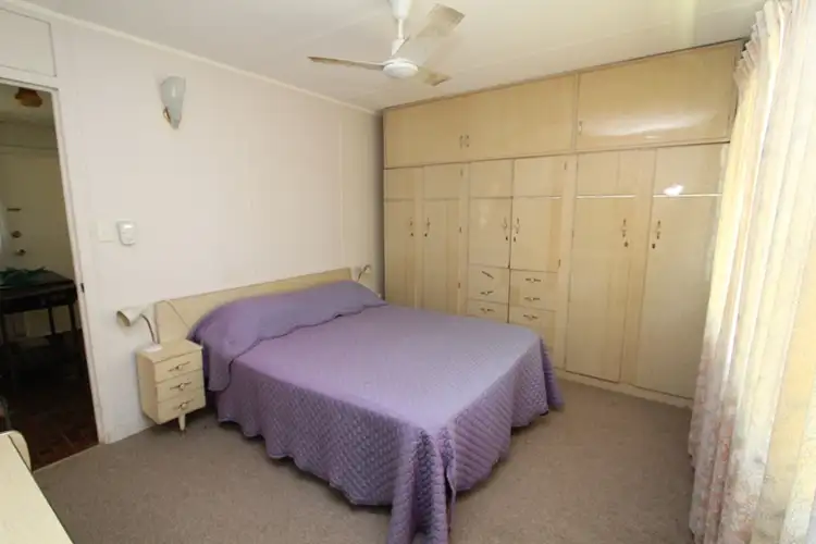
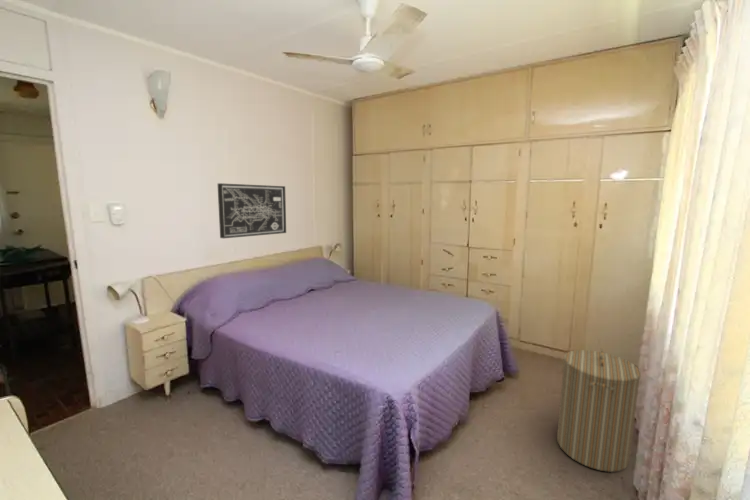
+ wall art [217,182,287,239]
+ laundry hamper [556,347,642,473]
